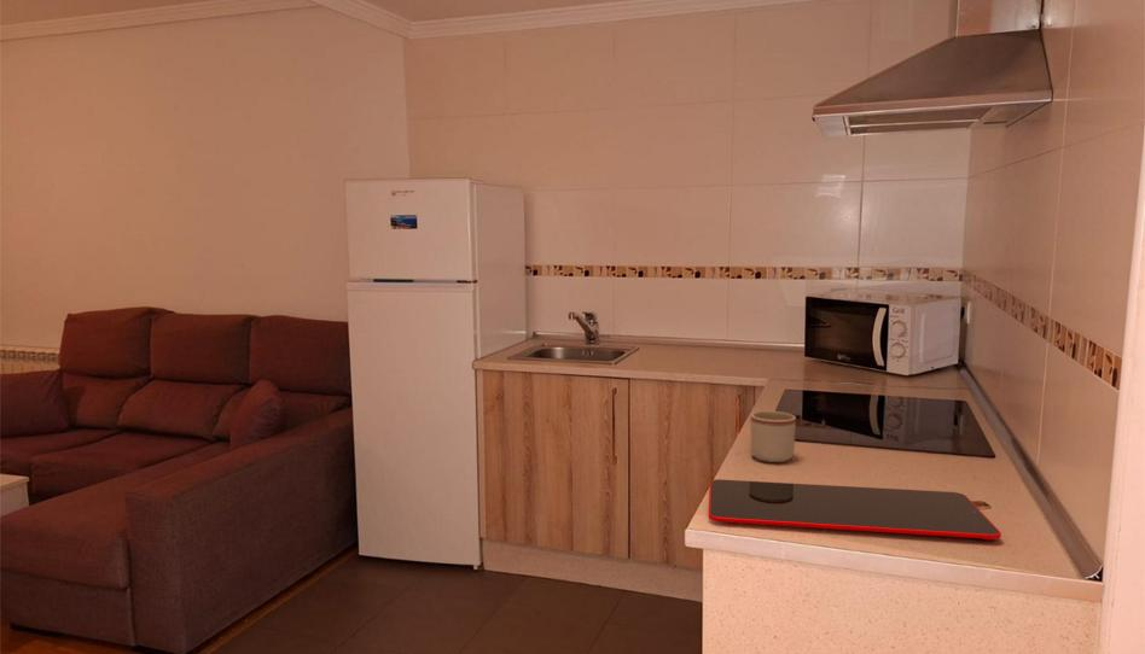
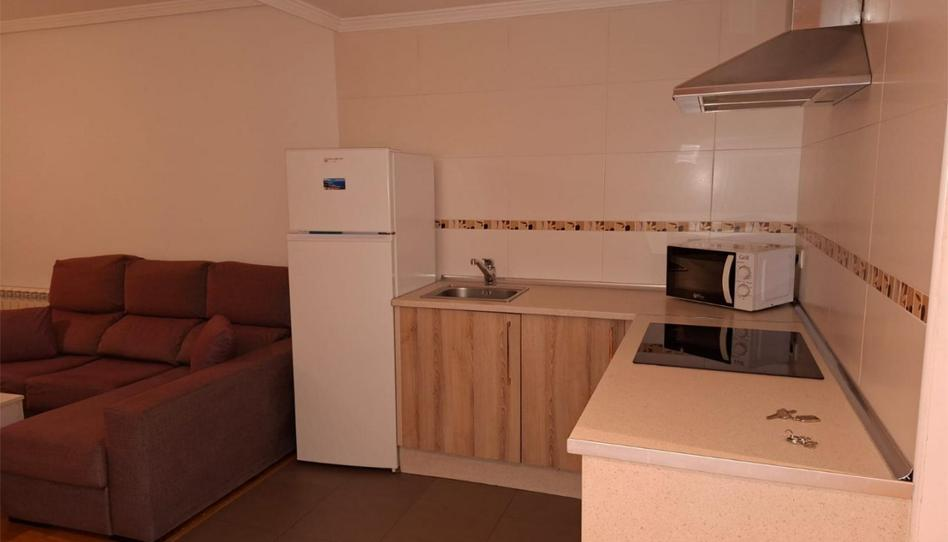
- cutting board [707,478,1002,541]
- mug [750,410,797,463]
